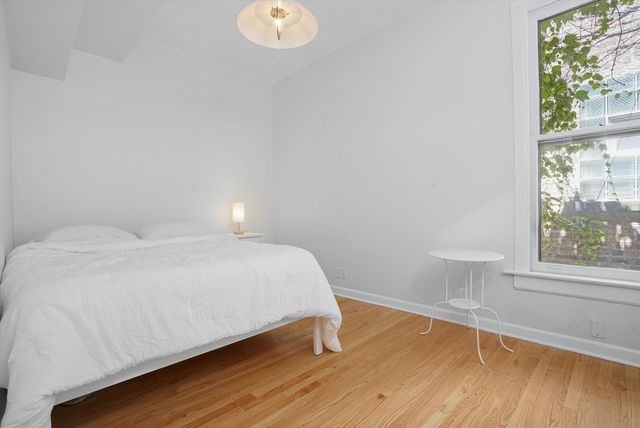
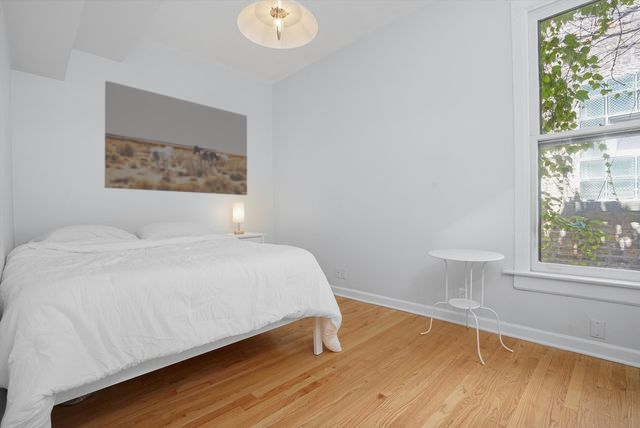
+ wall art [104,80,248,196]
